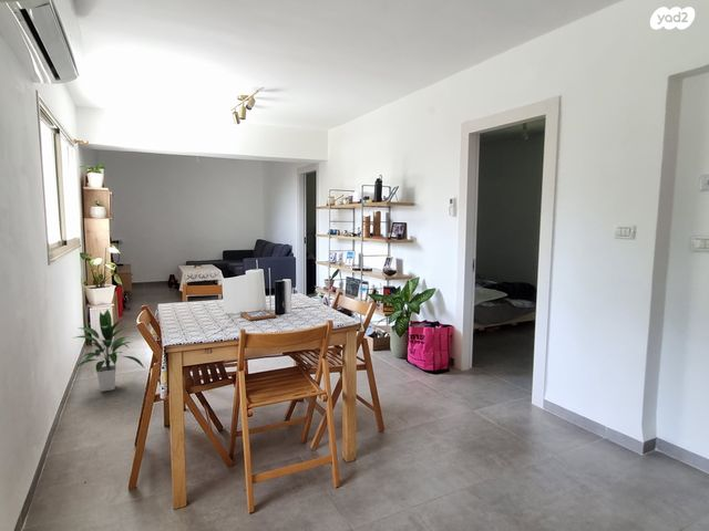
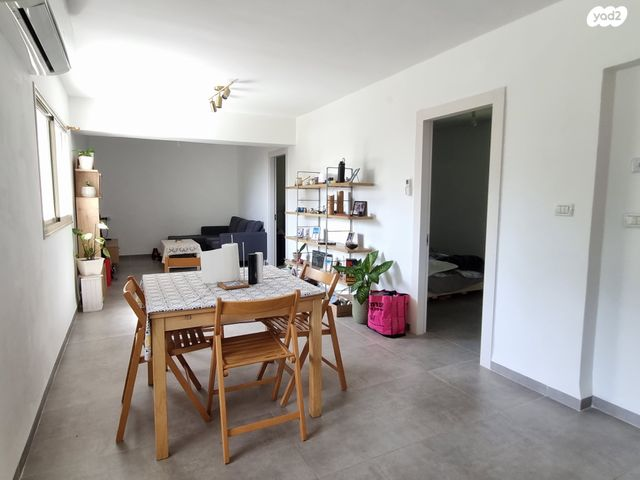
- indoor plant [70,308,145,393]
